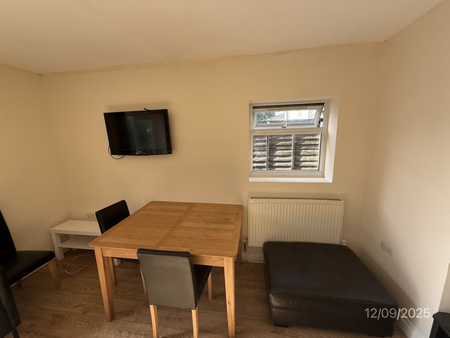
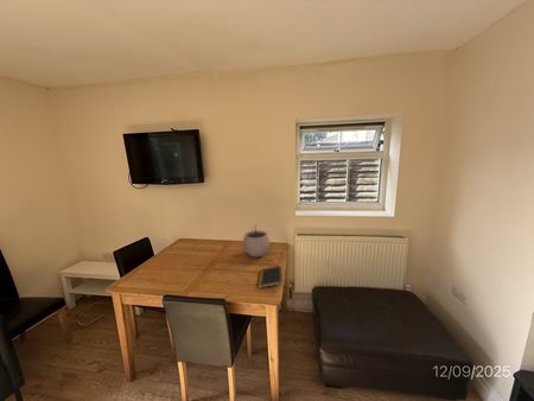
+ plant pot [242,224,271,259]
+ notepad [256,265,282,289]
